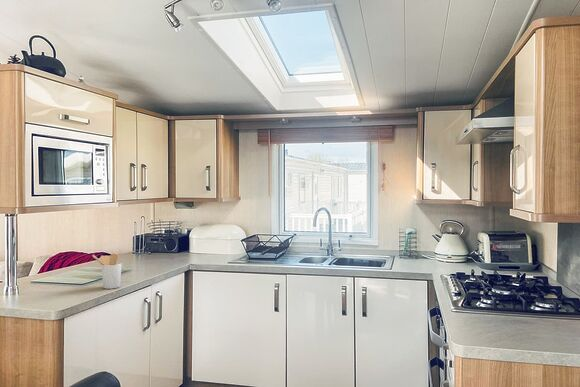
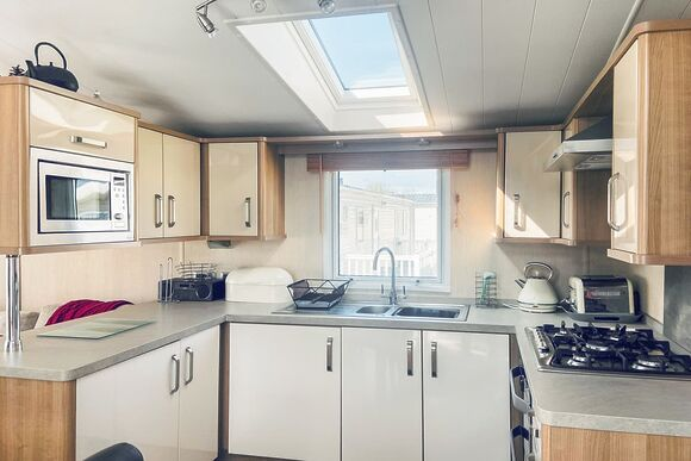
- utensil holder [92,253,123,290]
